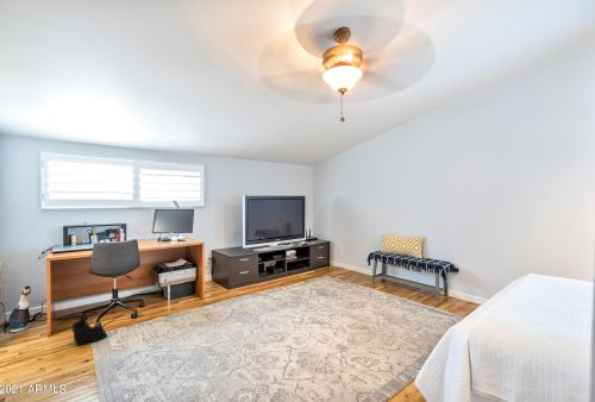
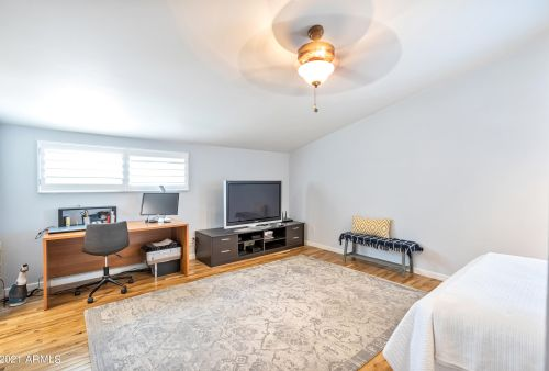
- boots [70,318,108,346]
